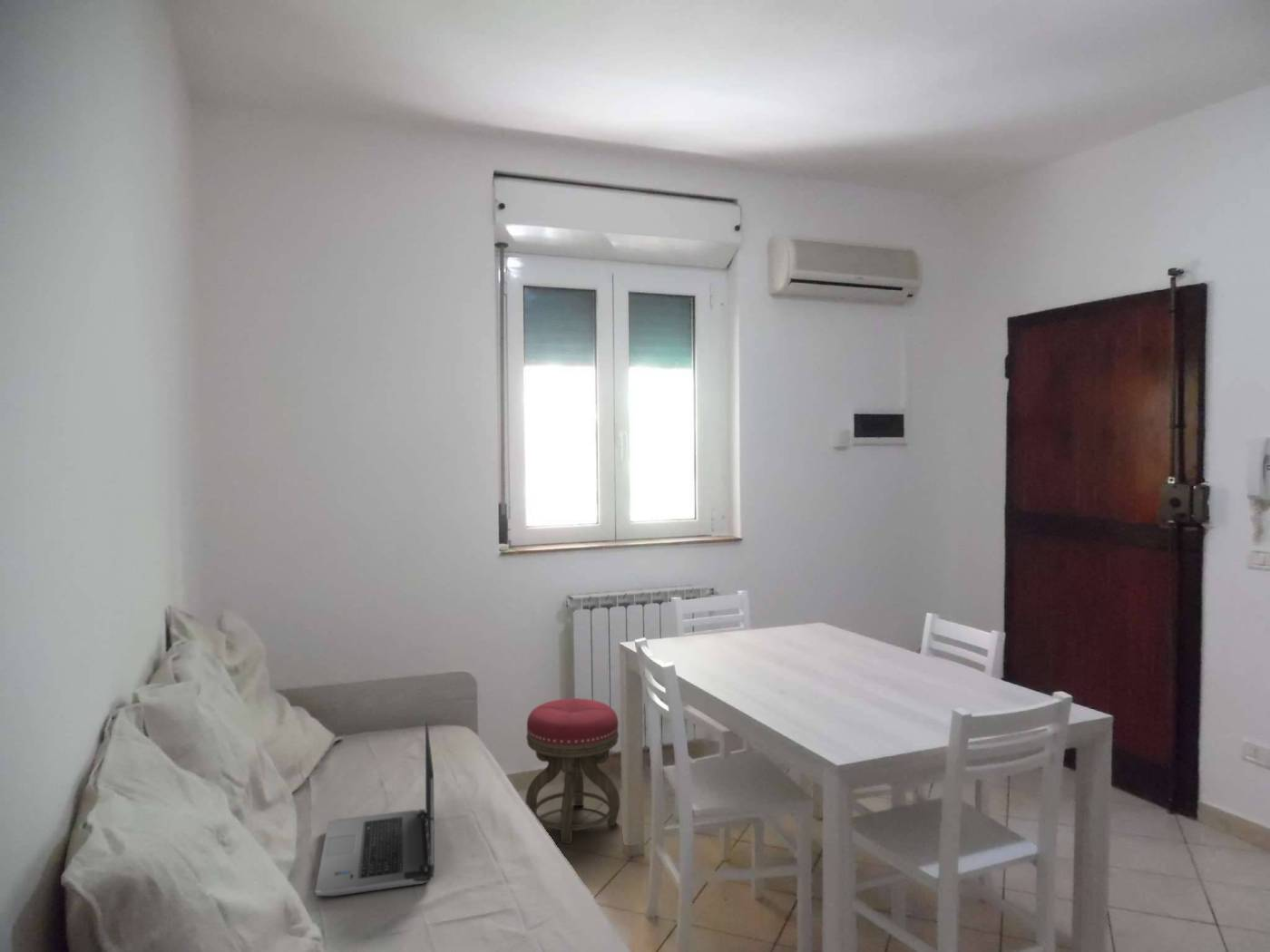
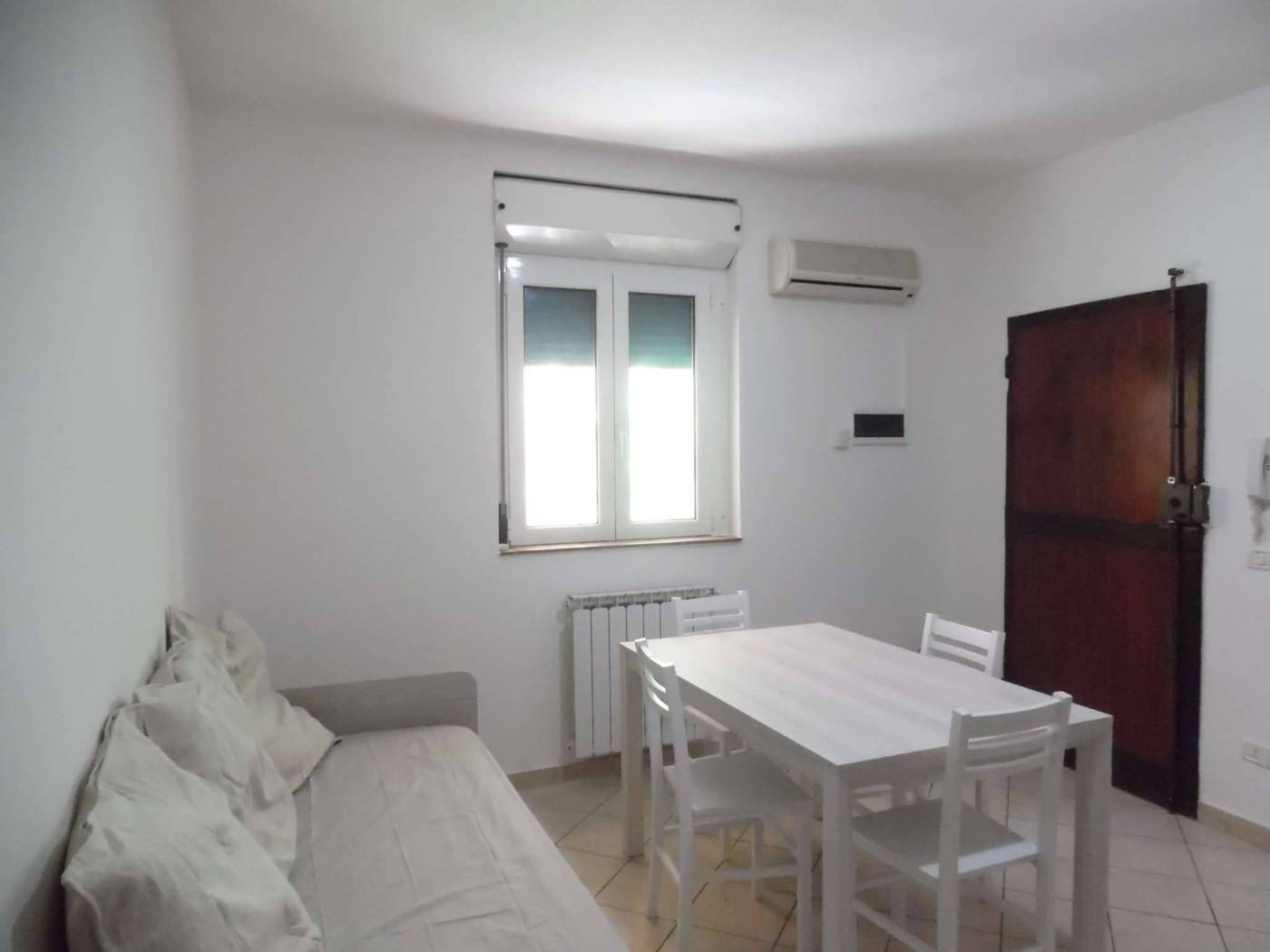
- laptop computer [314,722,435,898]
- stool [525,697,621,844]
